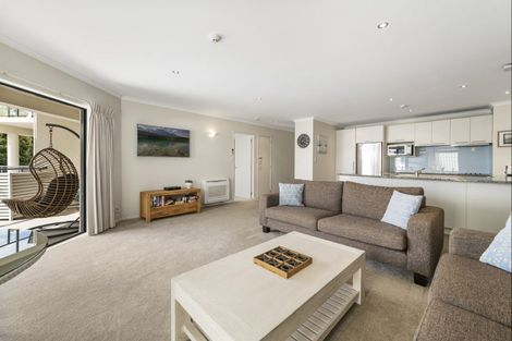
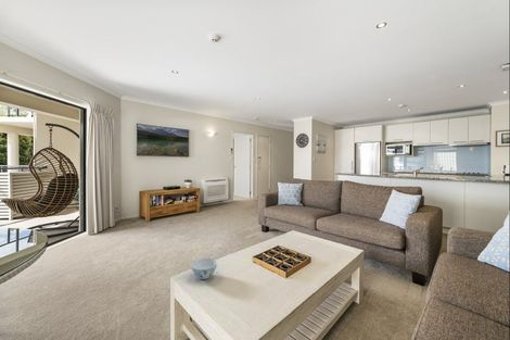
+ chinaware [190,257,218,280]
